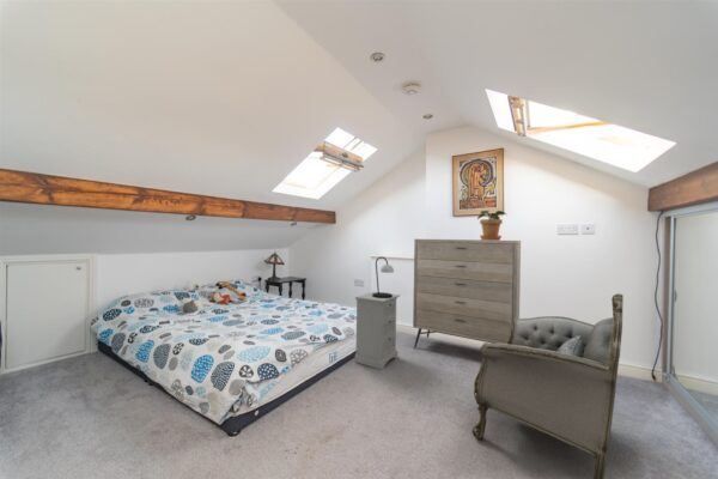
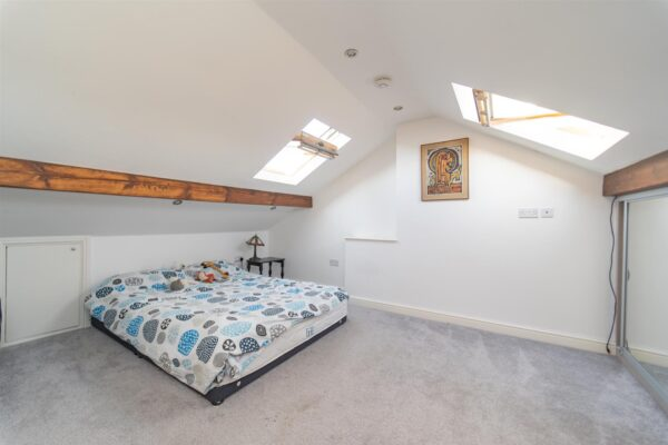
- armchair [471,292,625,479]
- table lamp [372,256,395,298]
- potted plant [476,210,507,241]
- nightstand [354,290,401,371]
- dresser [412,238,522,348]
